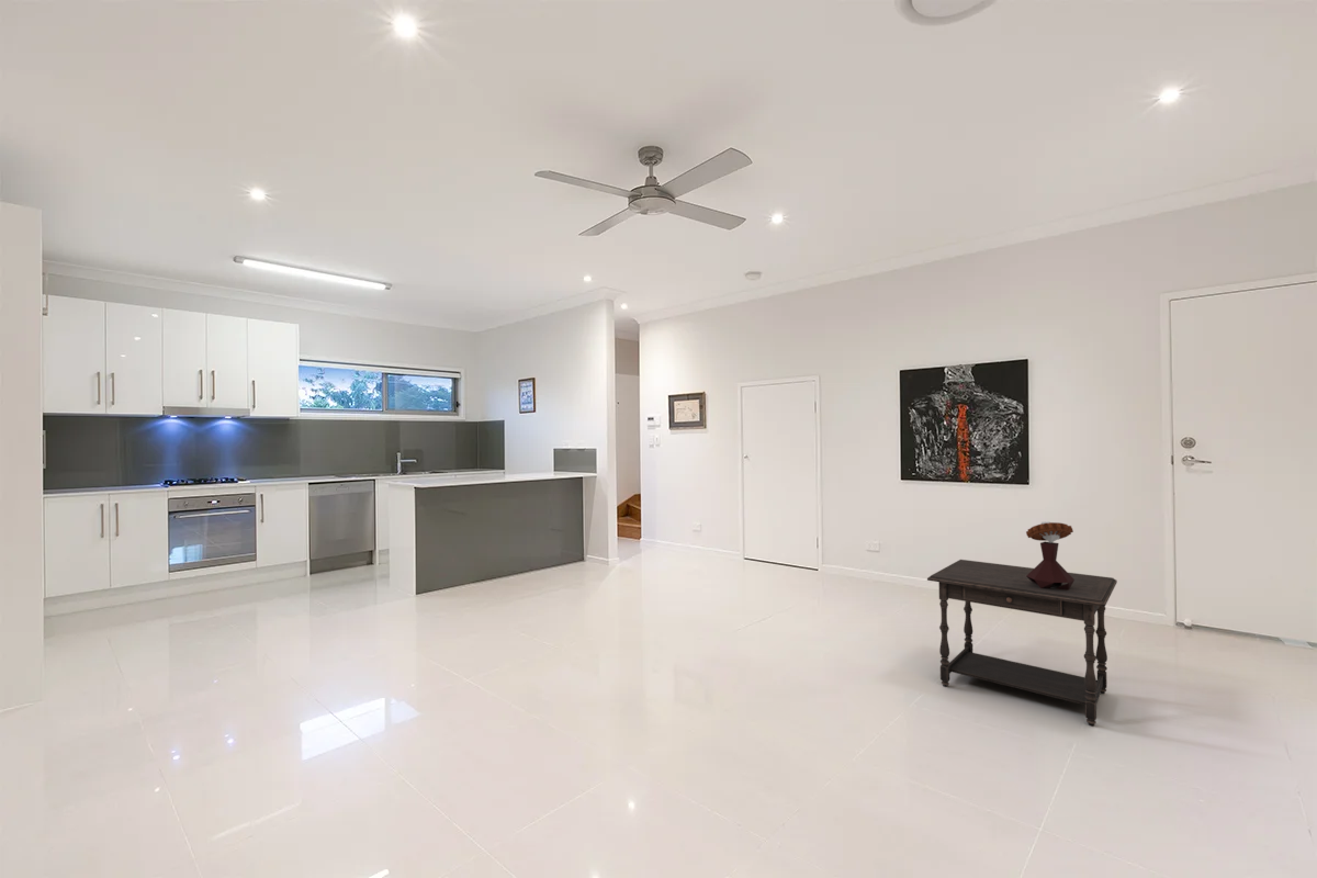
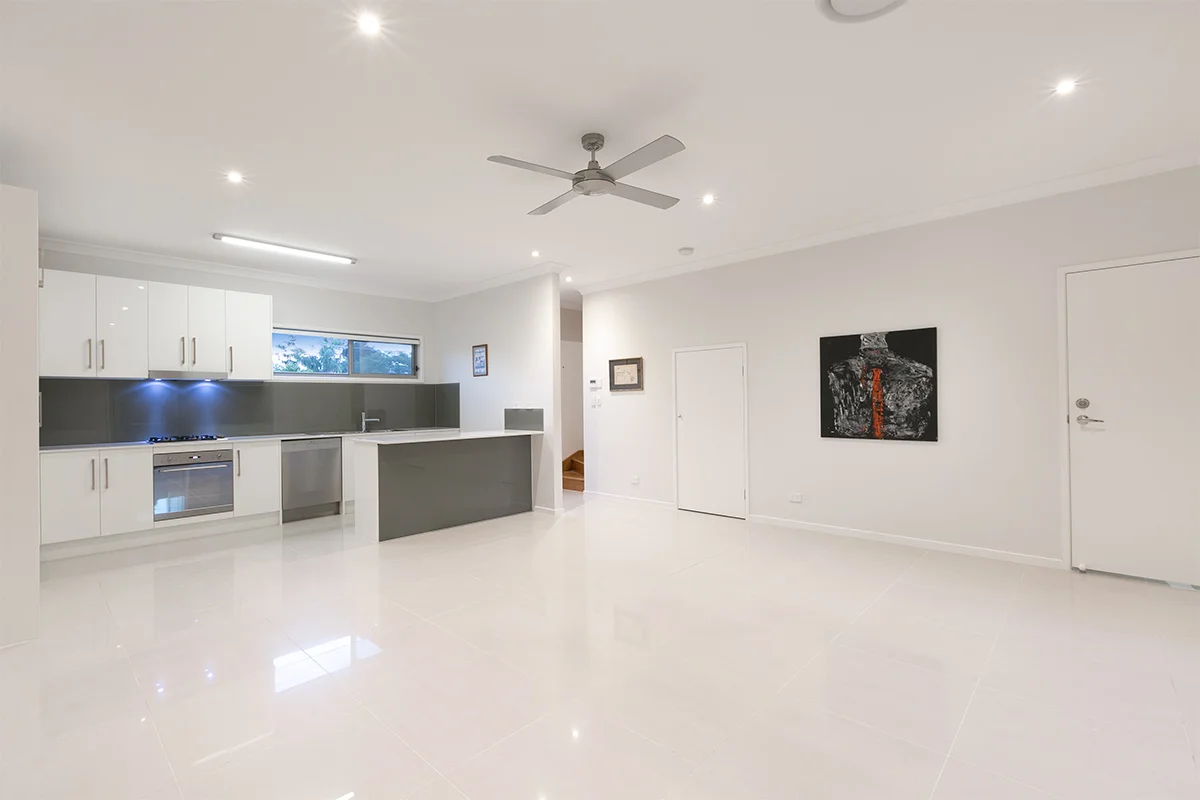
- mushroom [1025,520,1074,589]
- side table [926,559,1118,727]
